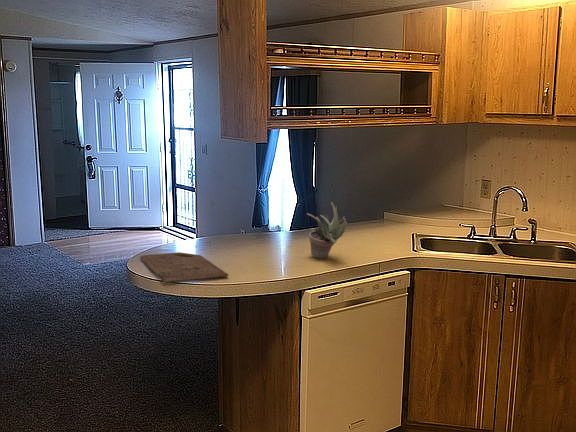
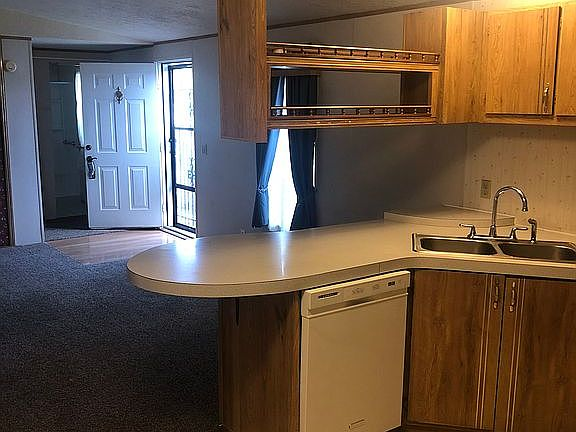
- succulent plant [306,201,348,259]
- cutting board [139,251,230,284]
